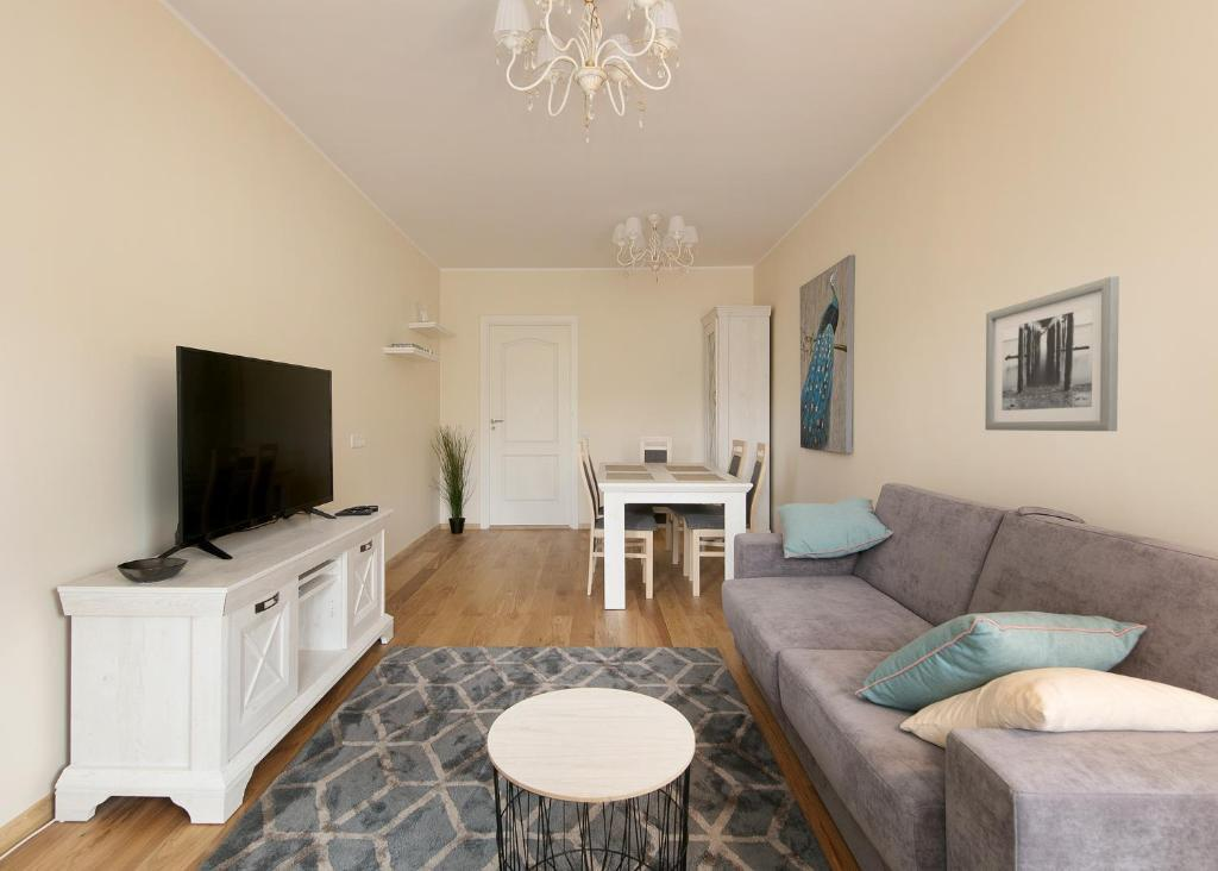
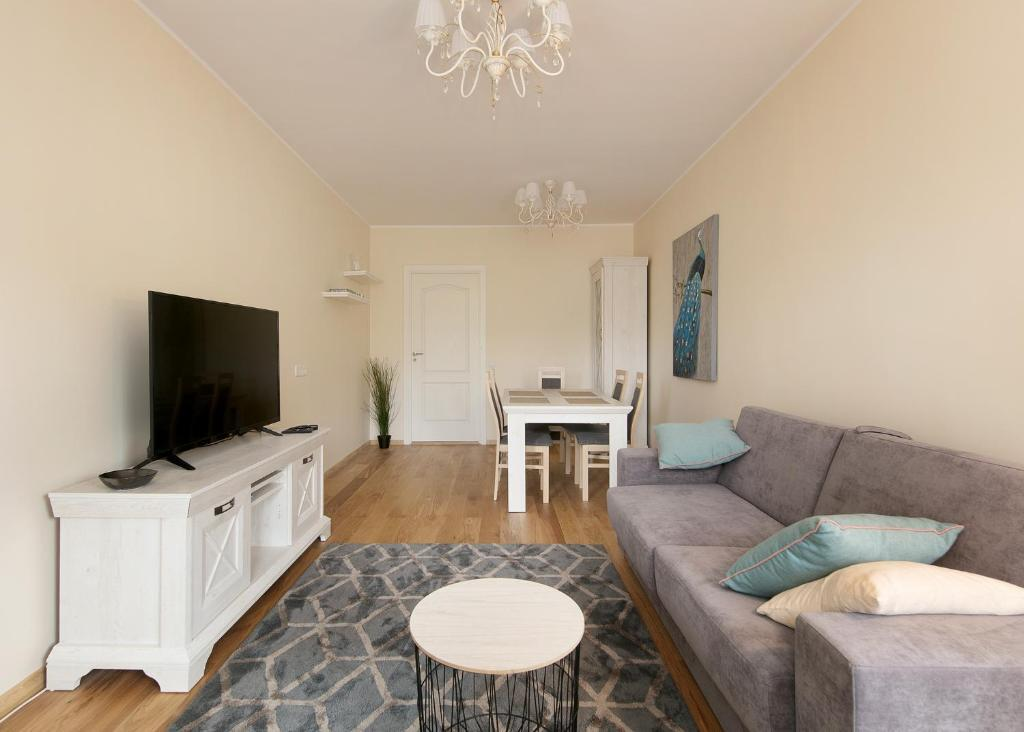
- wall art [984,275,1120,432]
